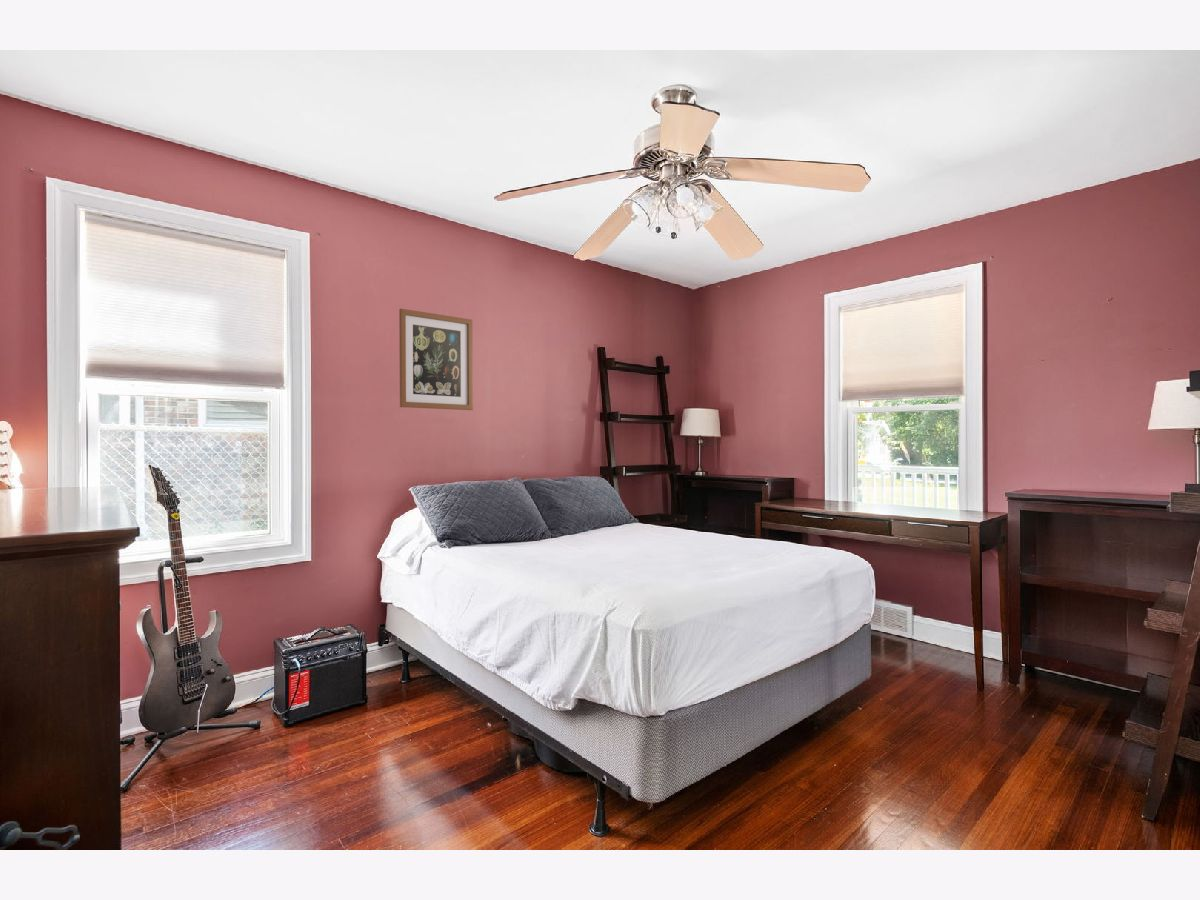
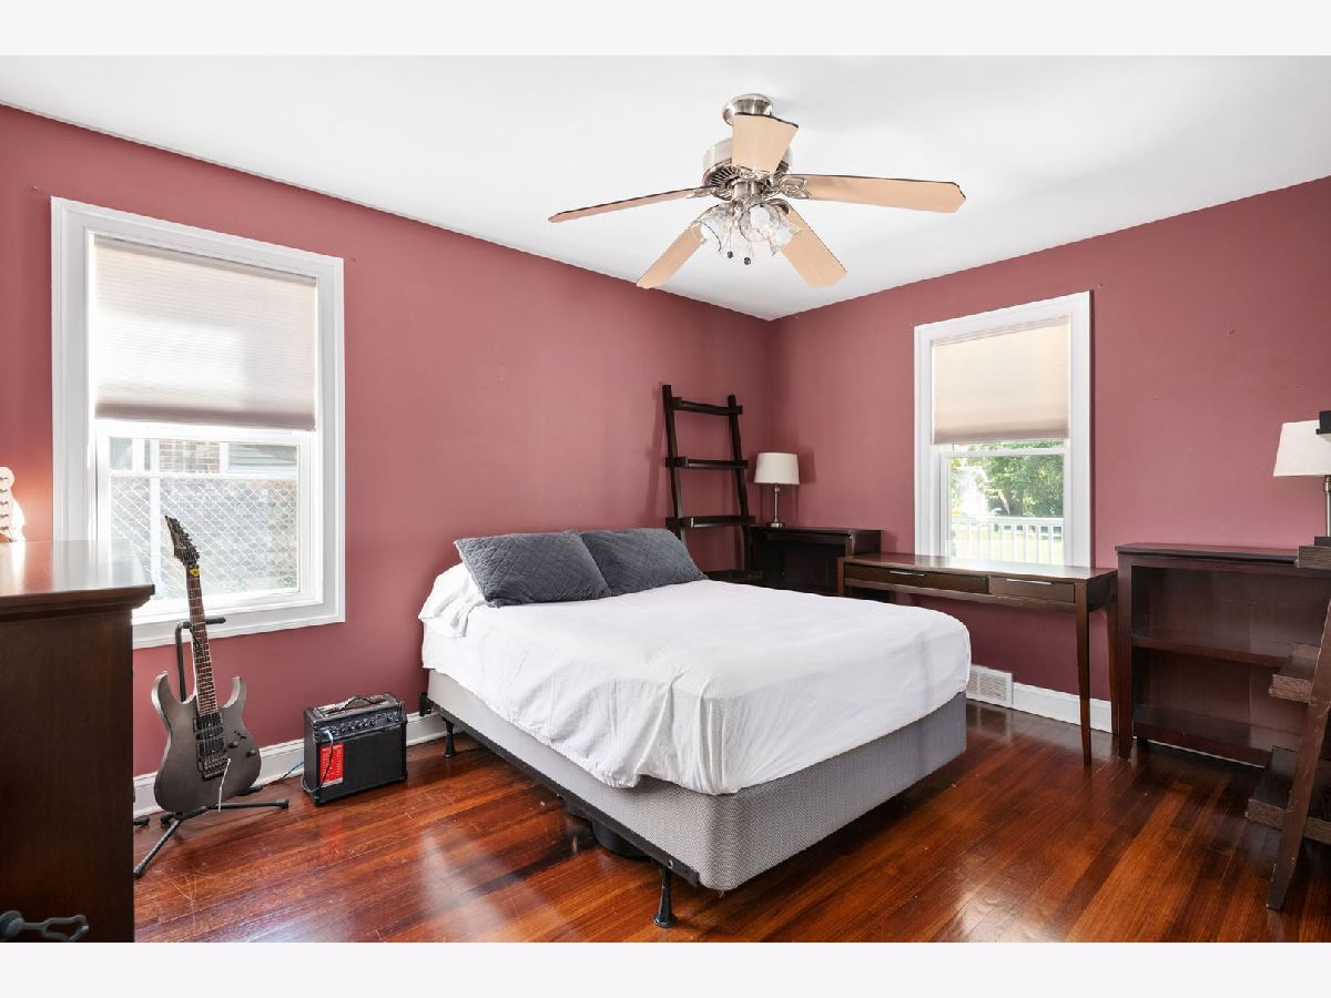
- wall art [398,308,474,411]
